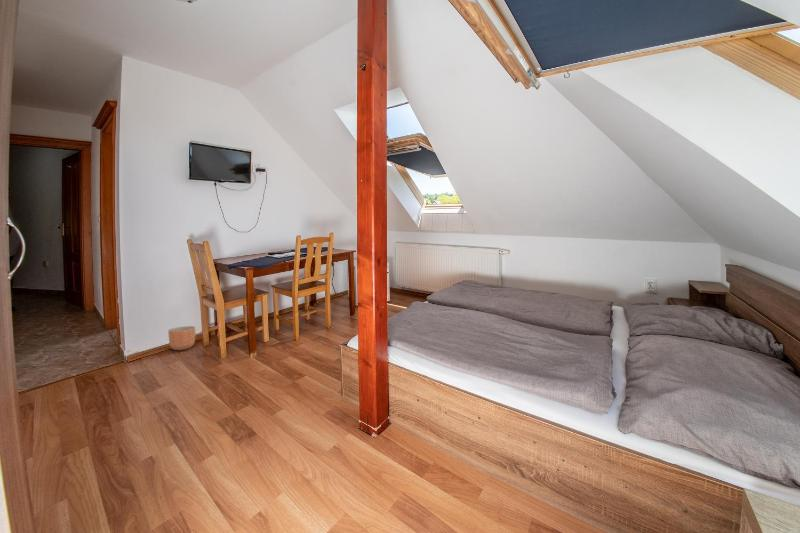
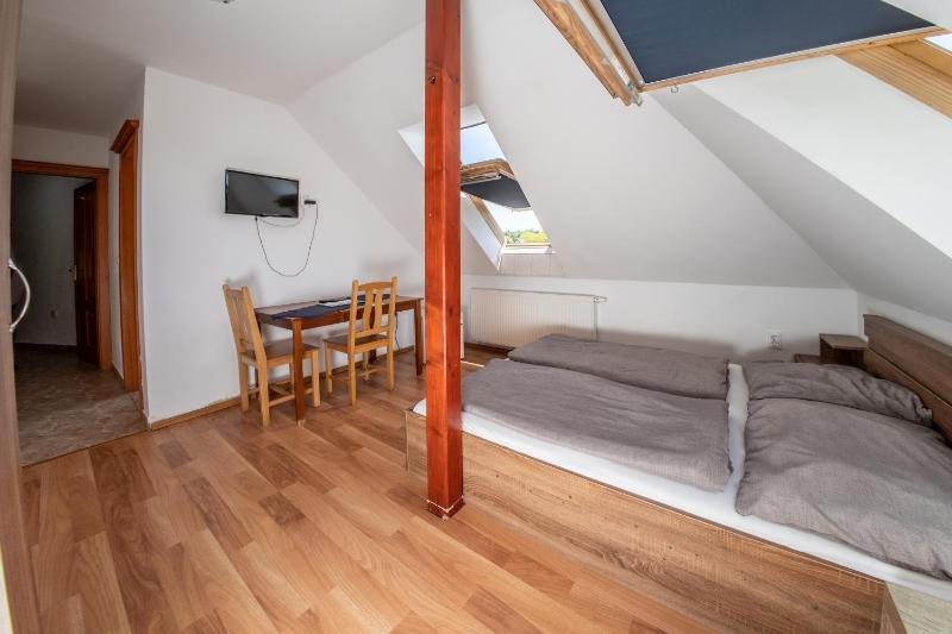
- planter [167,325,196,351]
